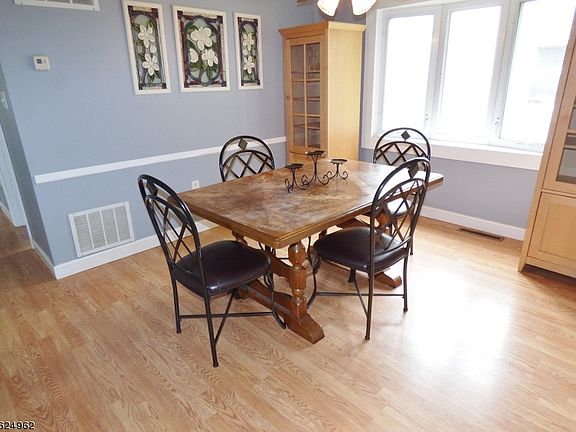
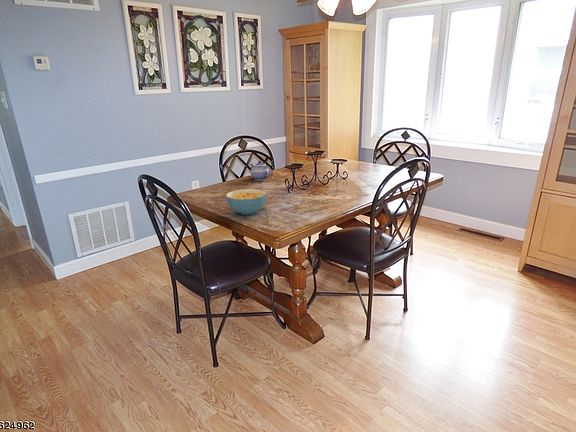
+ teapot [249,160,272,181]
+ cereal bowl [225,188,267,216]
